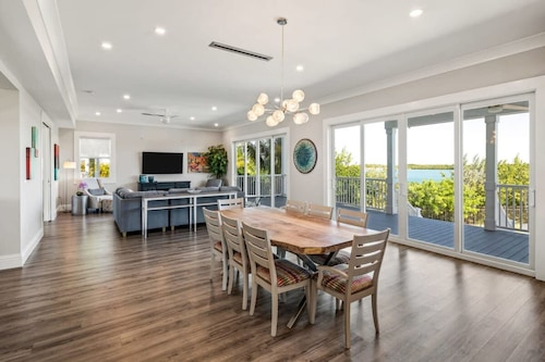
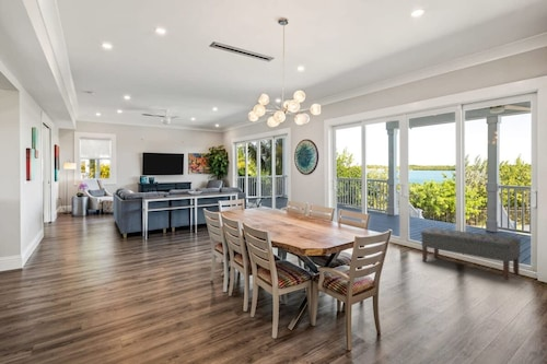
+ bench [420,227,522,282]
